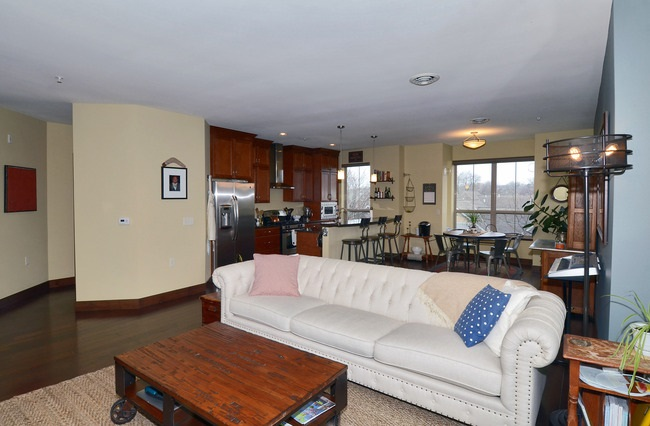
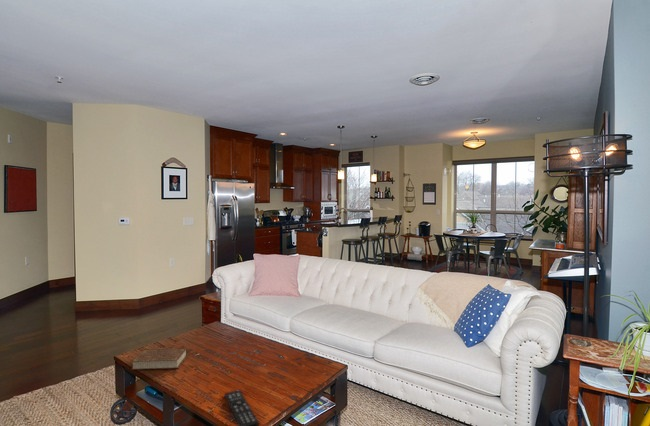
+ book [130,347,188,371]
+ remote control [224,389,260,426]
